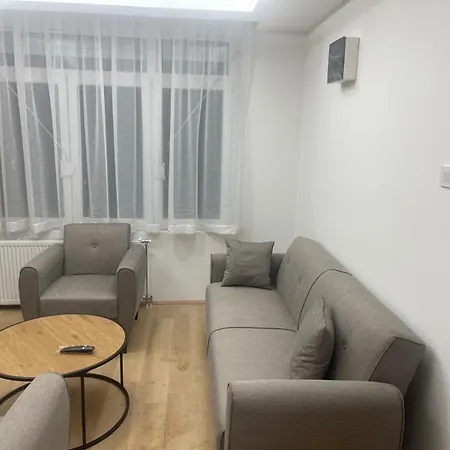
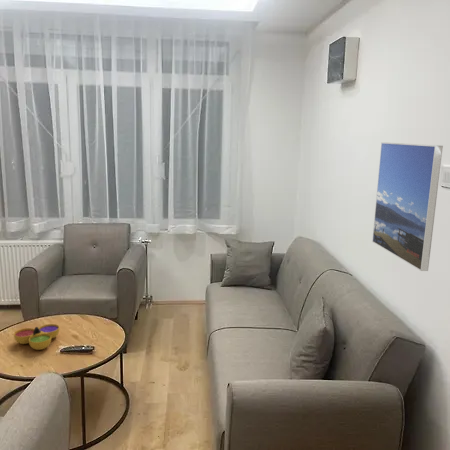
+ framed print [371,142,444,272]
+ decorative bowl [13,323,60,351]
